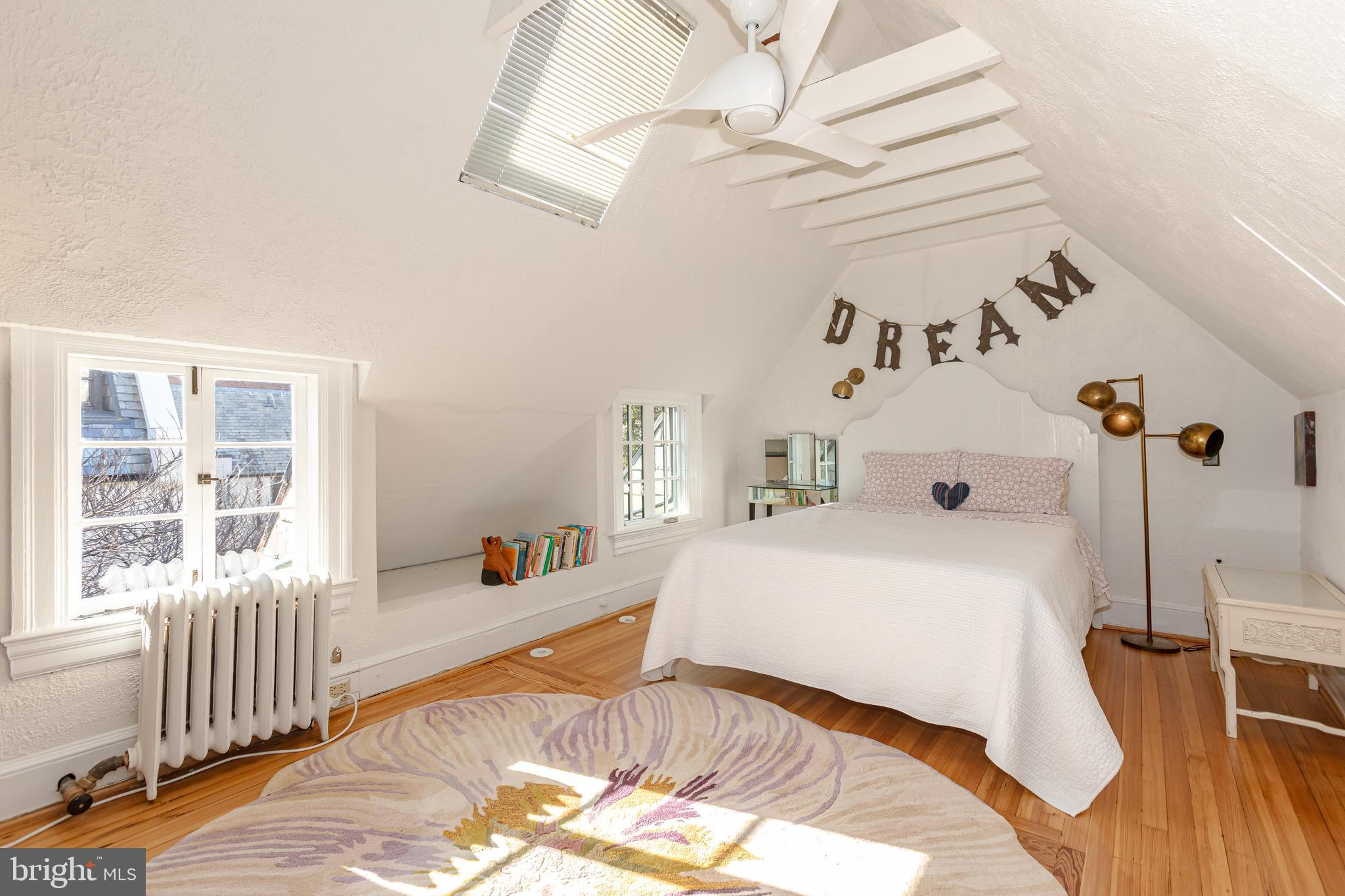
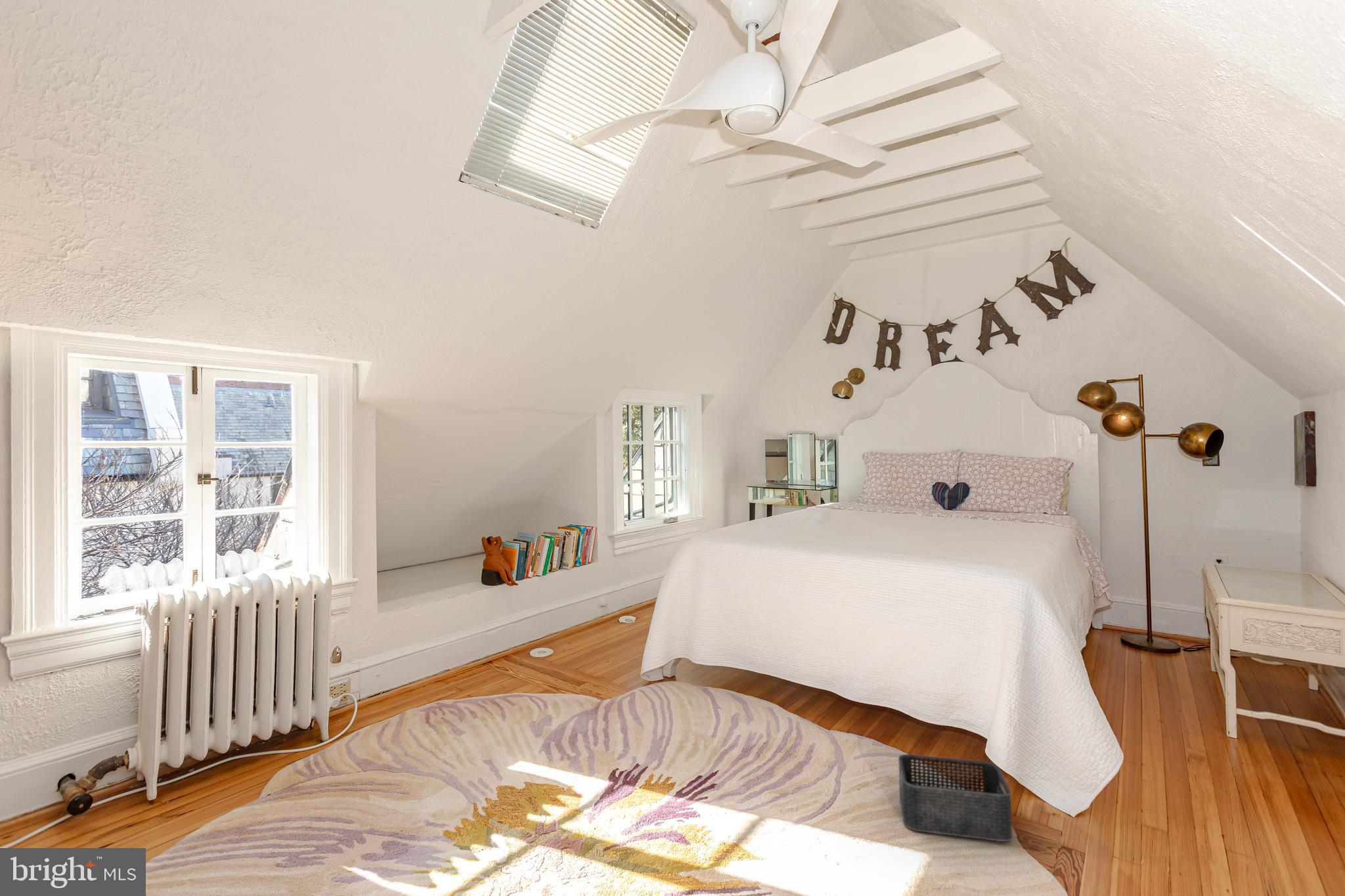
+ storage bin [898,754,1013,842]
